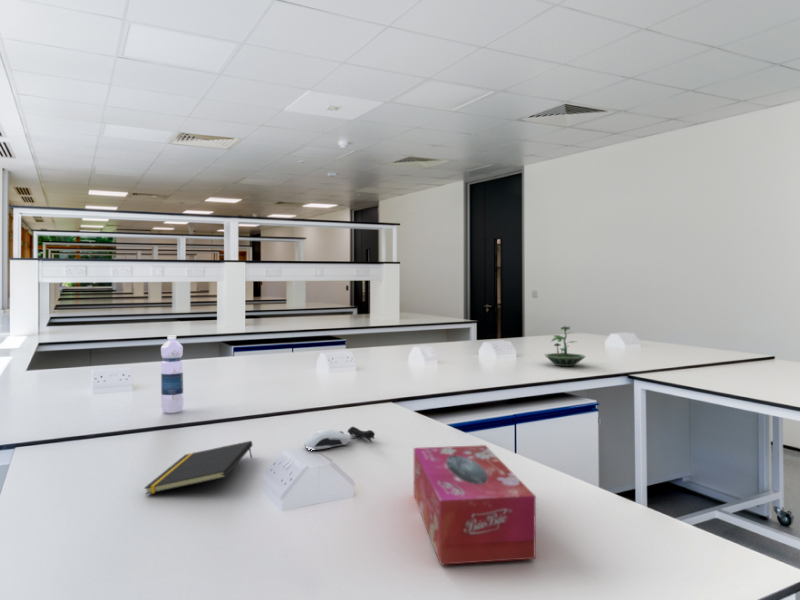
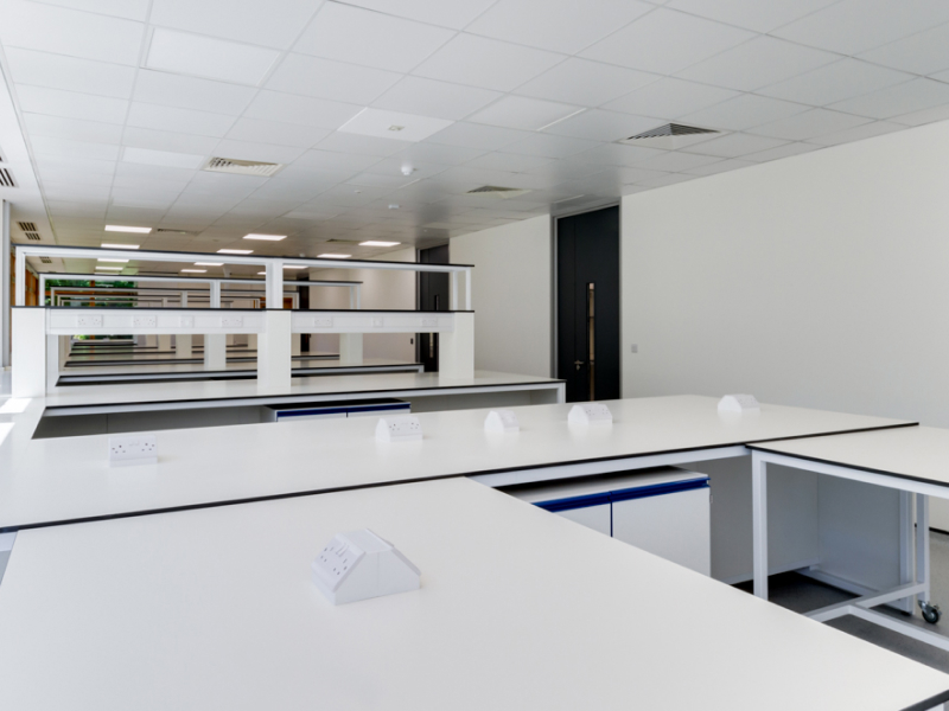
- terrarium [543,325,587,367]
- notepad [143,440,254,495]
- water bottle [160,335,185,414]
- computer mouse [303,426,376,451]
- tissue box [413,444,537,566]
